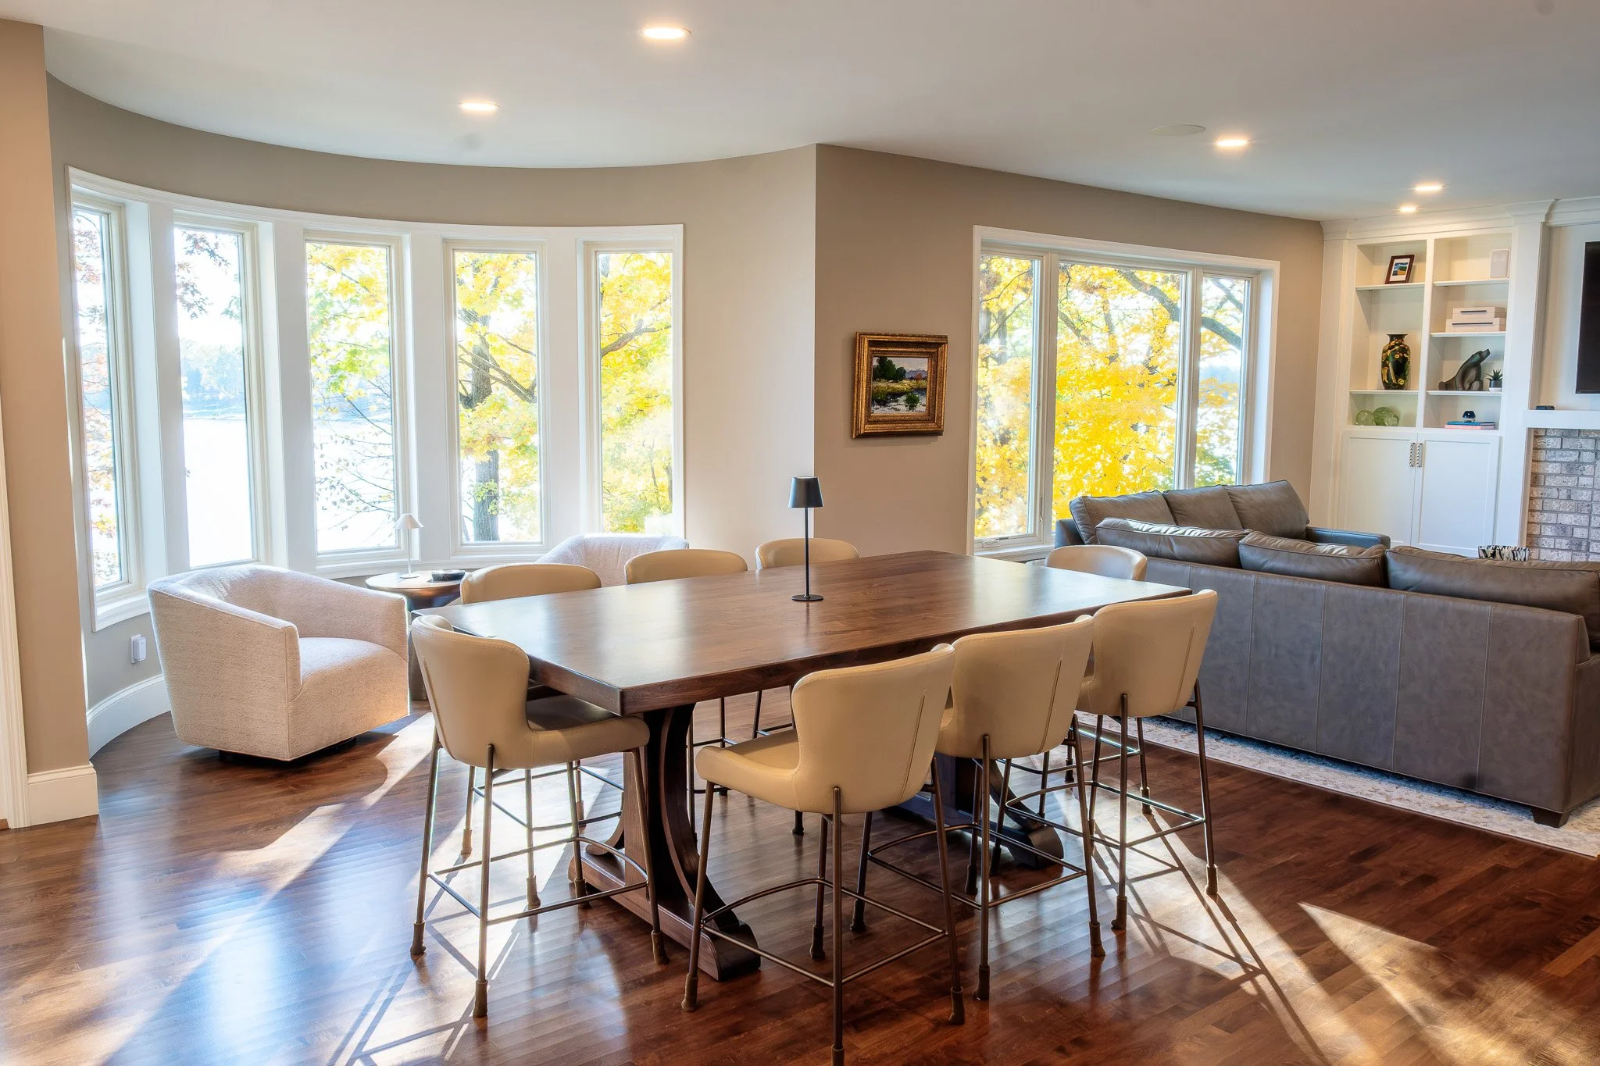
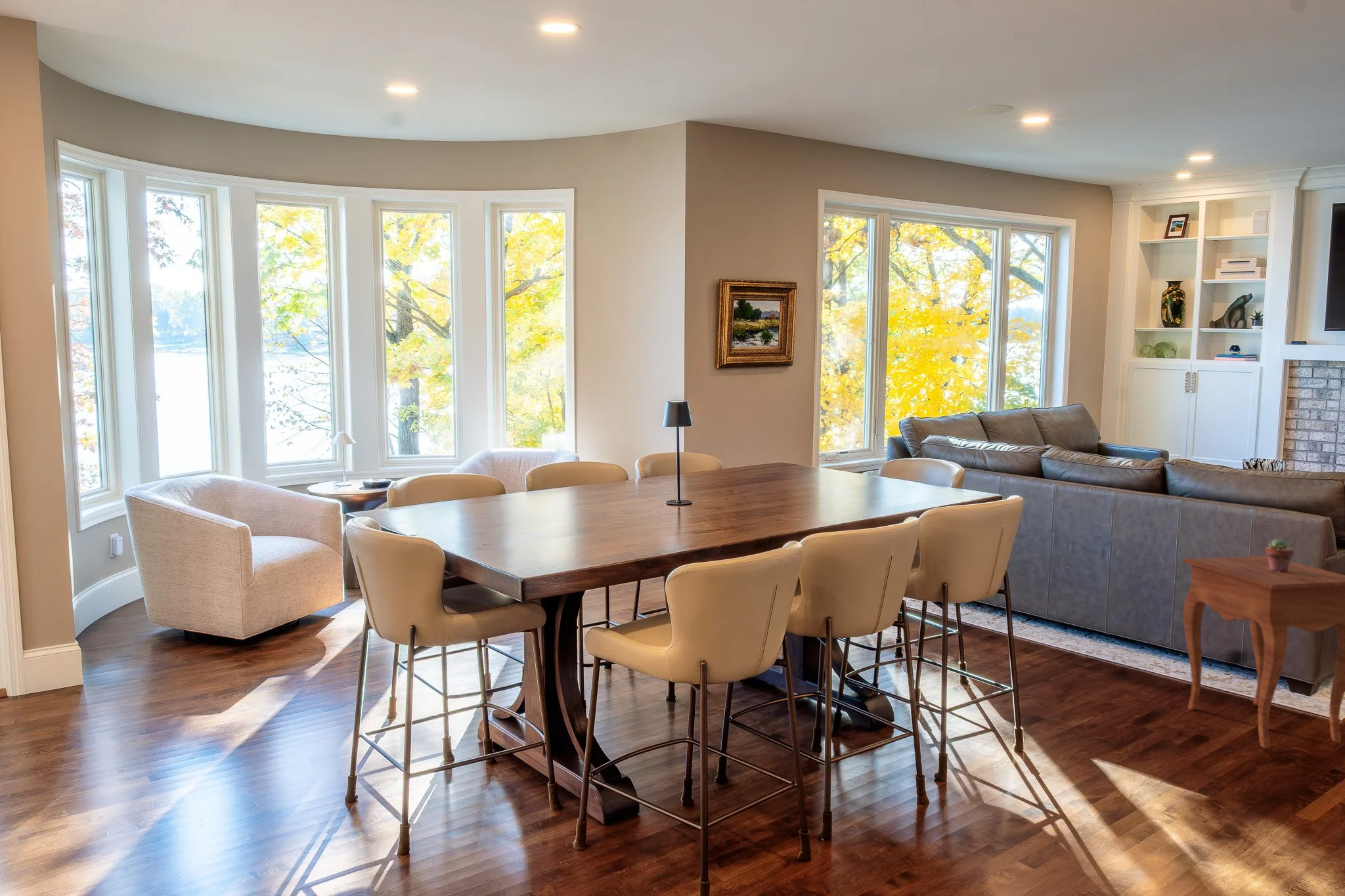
+ potted succulent [1265,538,1294,572]
+ side table [1183,555,1345,749]
